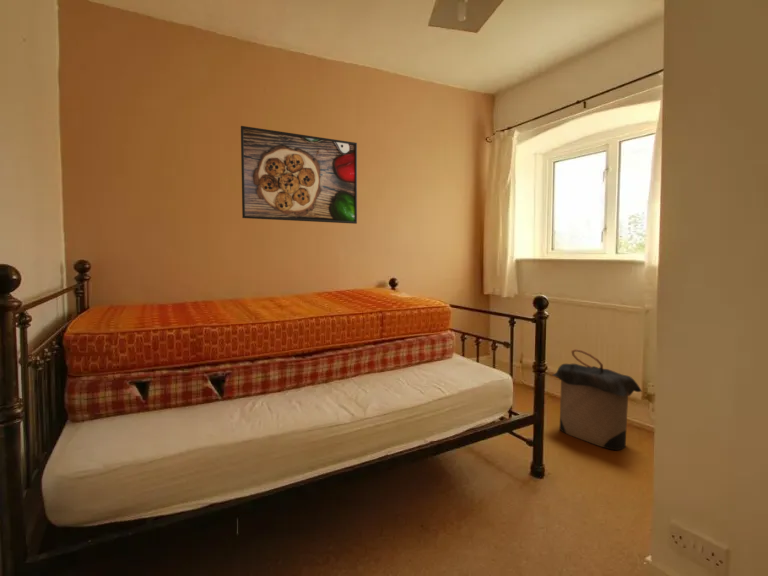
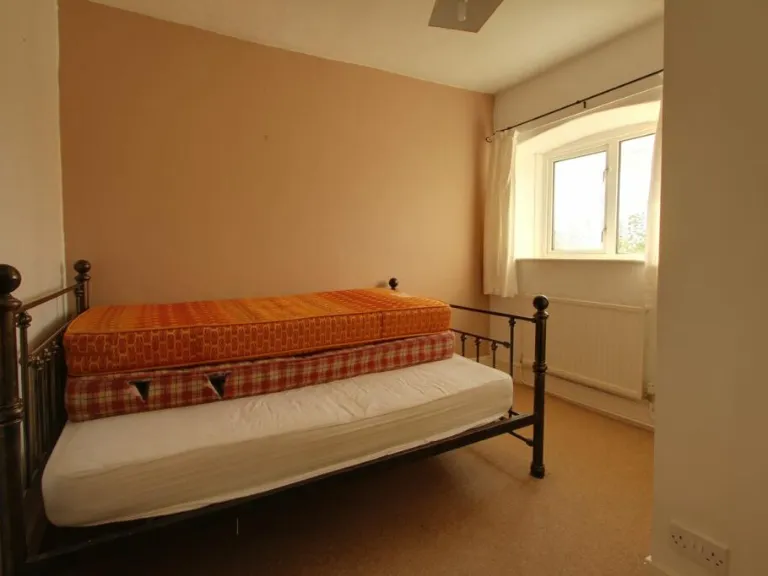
- laundry hamper [552,348,643,451]
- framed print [240,125,358,225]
